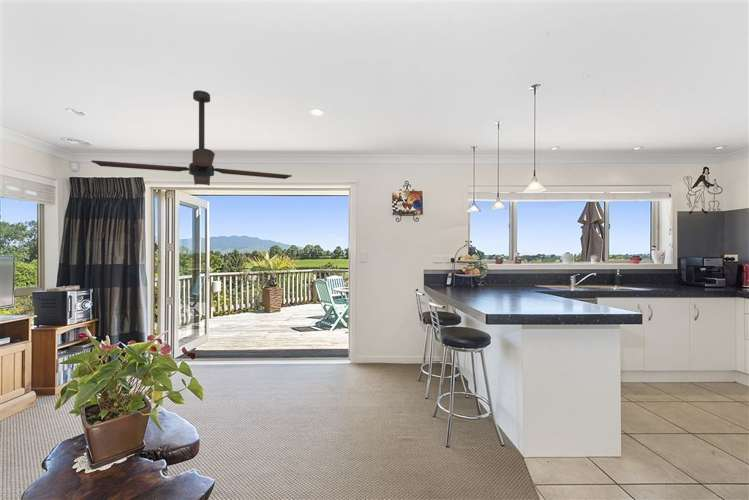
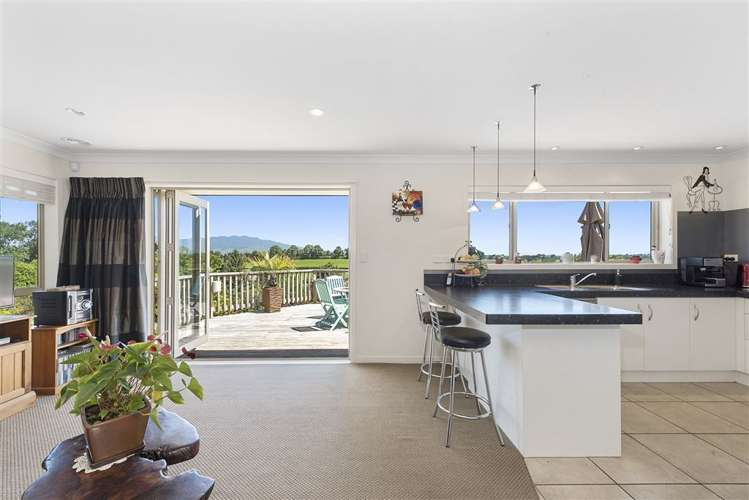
- ceiling fan [90,89,293,187]
